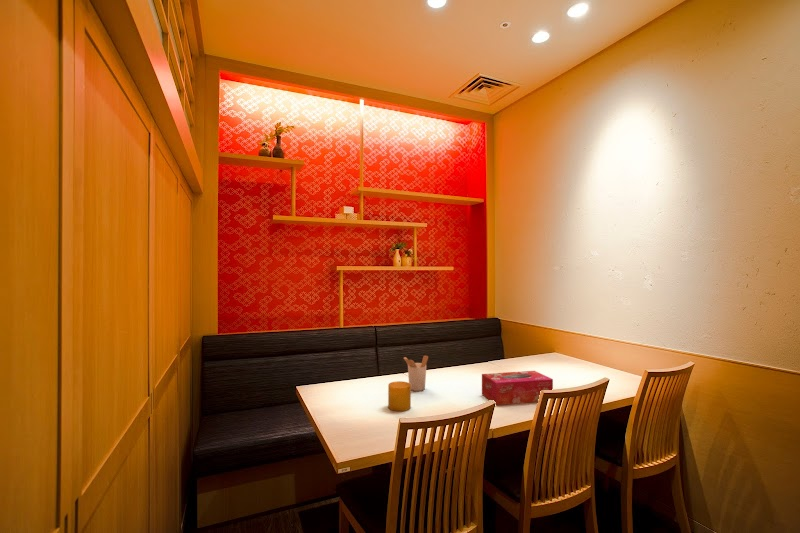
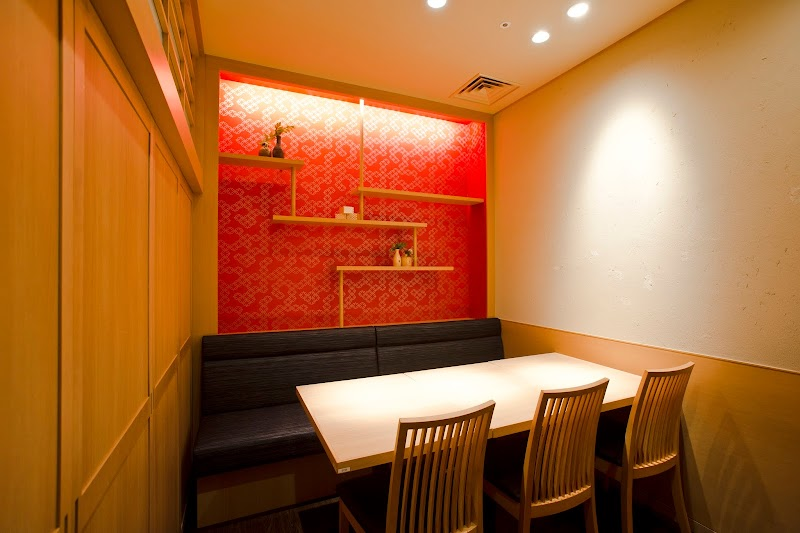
- tissue box [481,370,554,406]
- cup [387,380,412,412]
- utensil holder [402,354,429,392]
